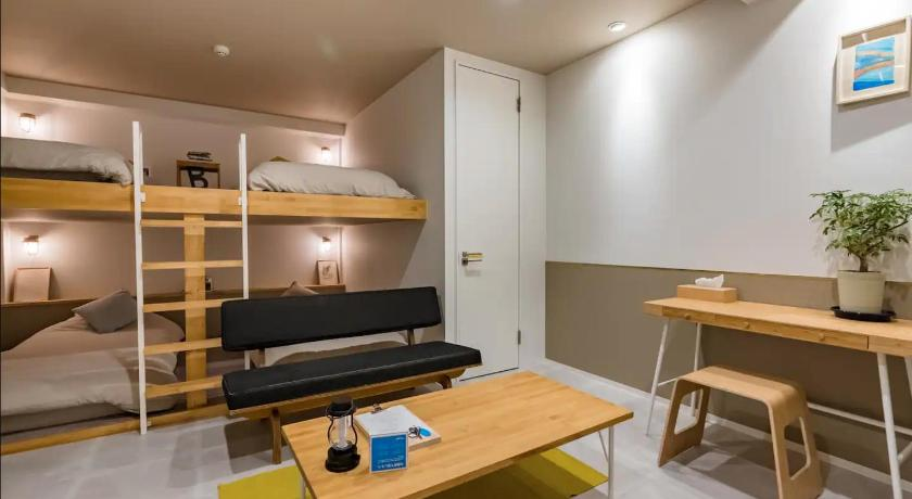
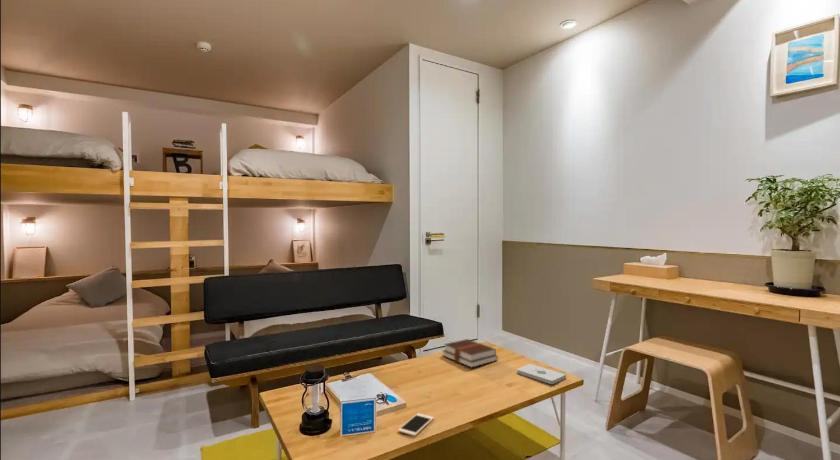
+ hardback book [441,338,499,369]
+ cell phone [397,412,435,437]
+ notepad [516,363,567,385]
